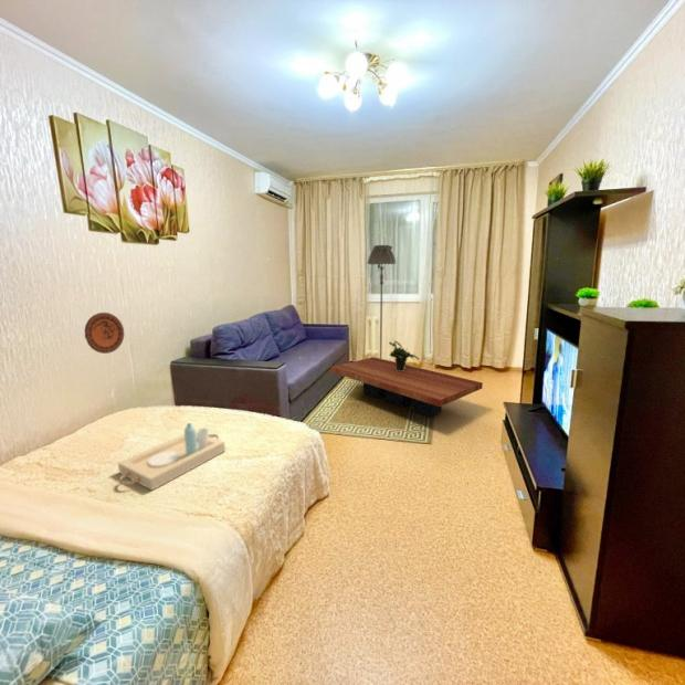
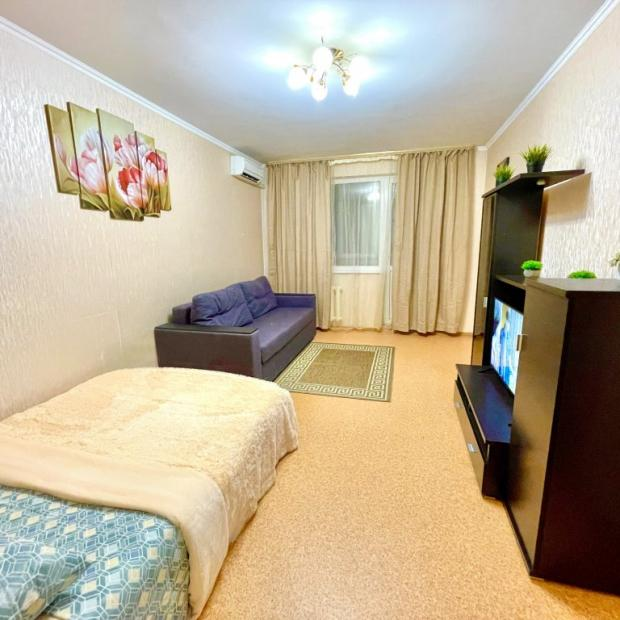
- potted plant [388,340,420,371]
- serving tray [117,422,226,492]
- coffee table [329,356,484,418]
- decorative plate [84,312,125,355]
- floor lamp [367,244,397,359]
